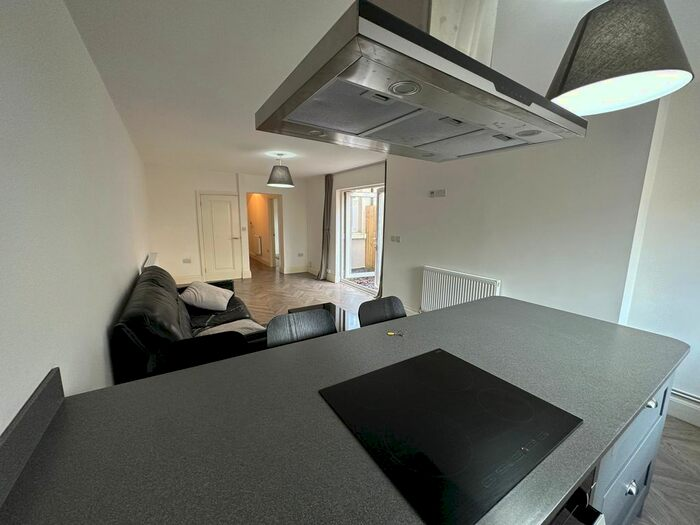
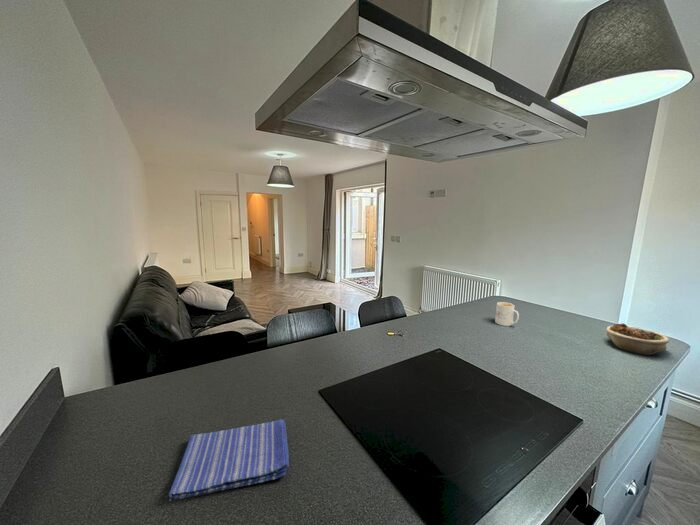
+ mug [494,301,520,327]
+ succulent planter [605,322,670,356]
+ dish towel [168,418,290,502]
